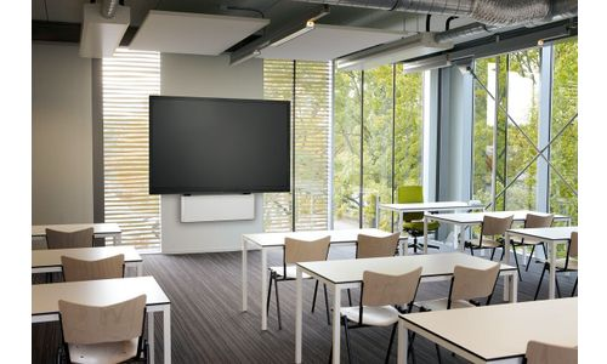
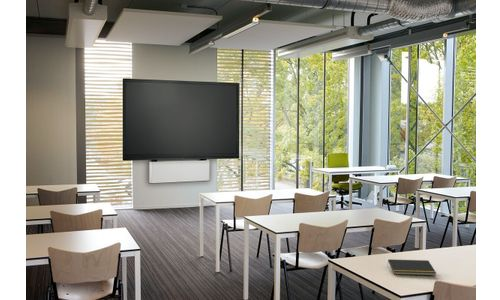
+ notepad [386,258,437,276]
